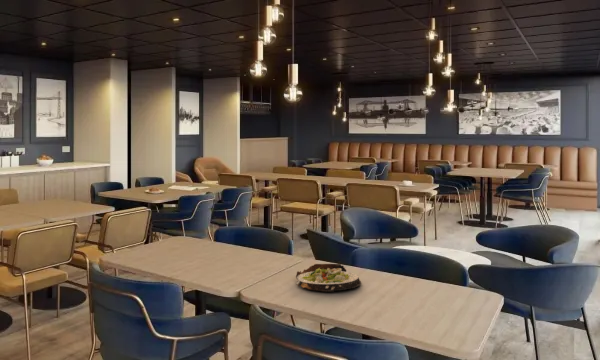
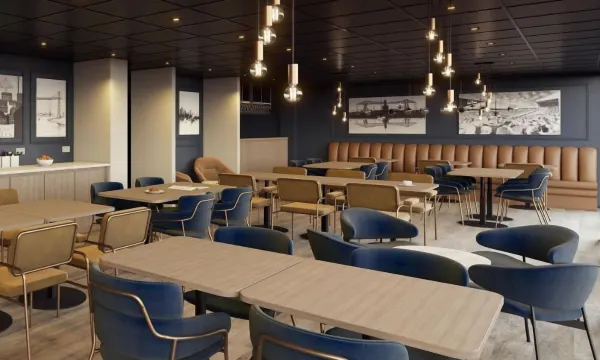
- salad plate [295,263,362,292]
